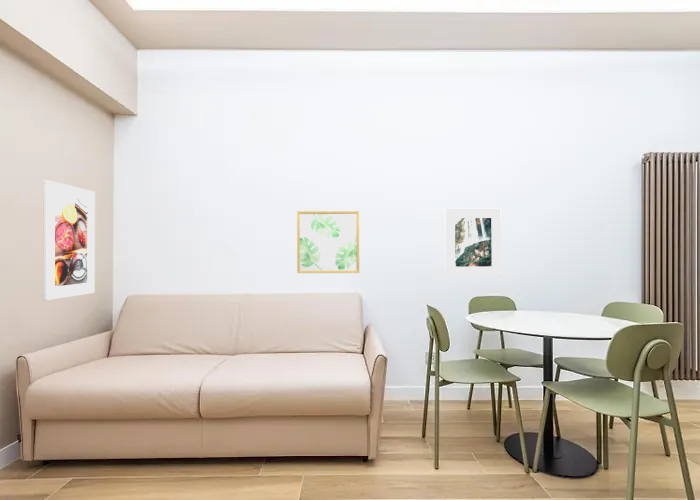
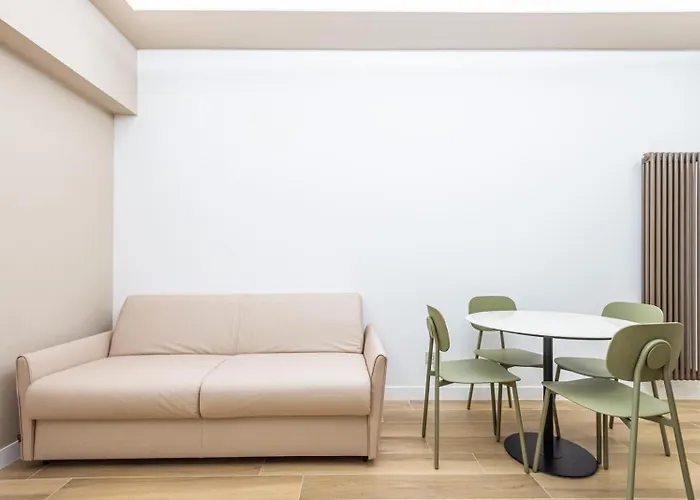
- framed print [445,208,502,277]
- wall art [296,210,360,274]
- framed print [42,179,96,301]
